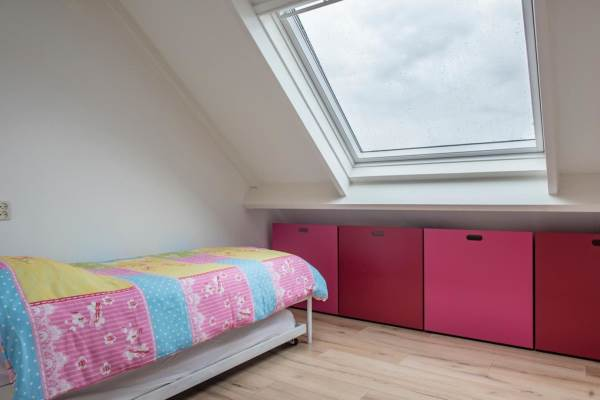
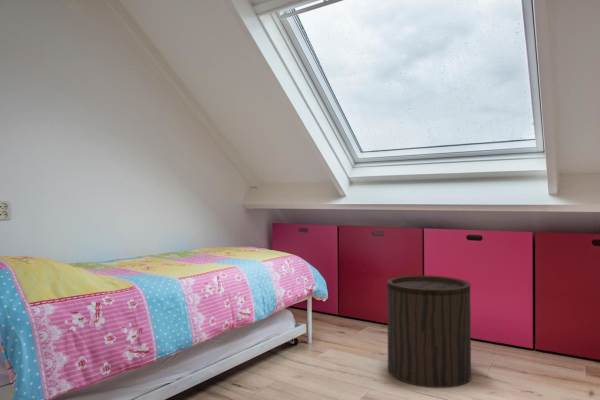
+ stool [386,274,472,389]
